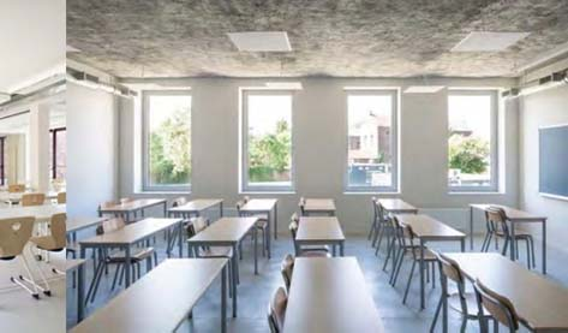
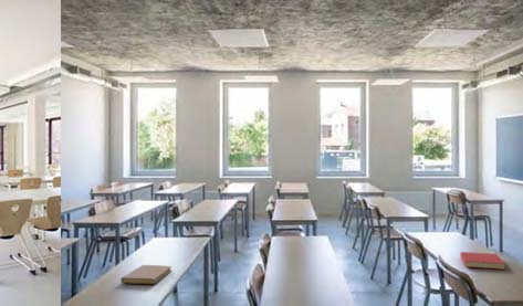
+ book [459,251,506,271]
+ notebook [119,264,172,285]
